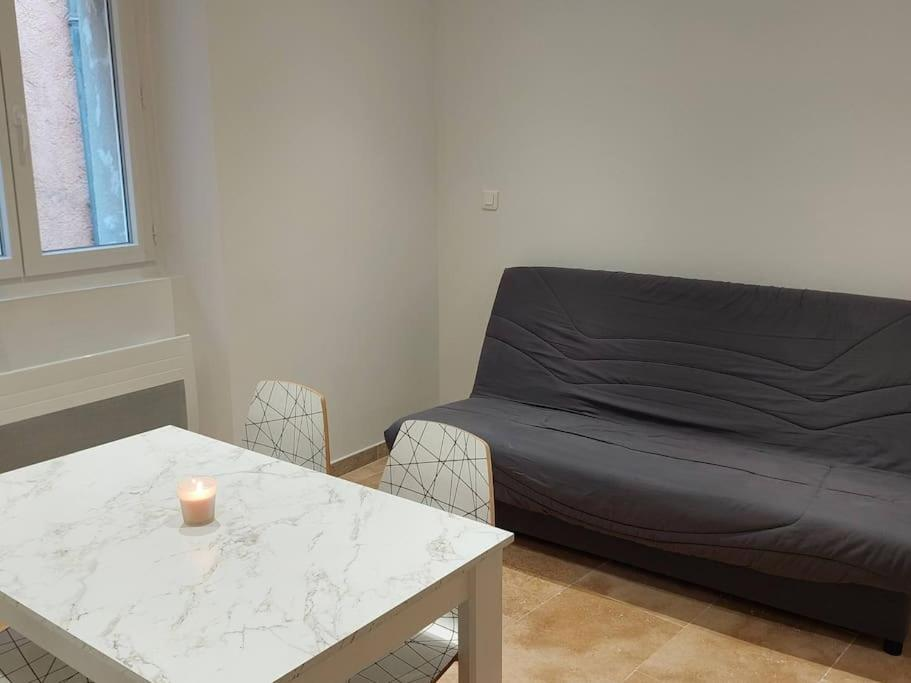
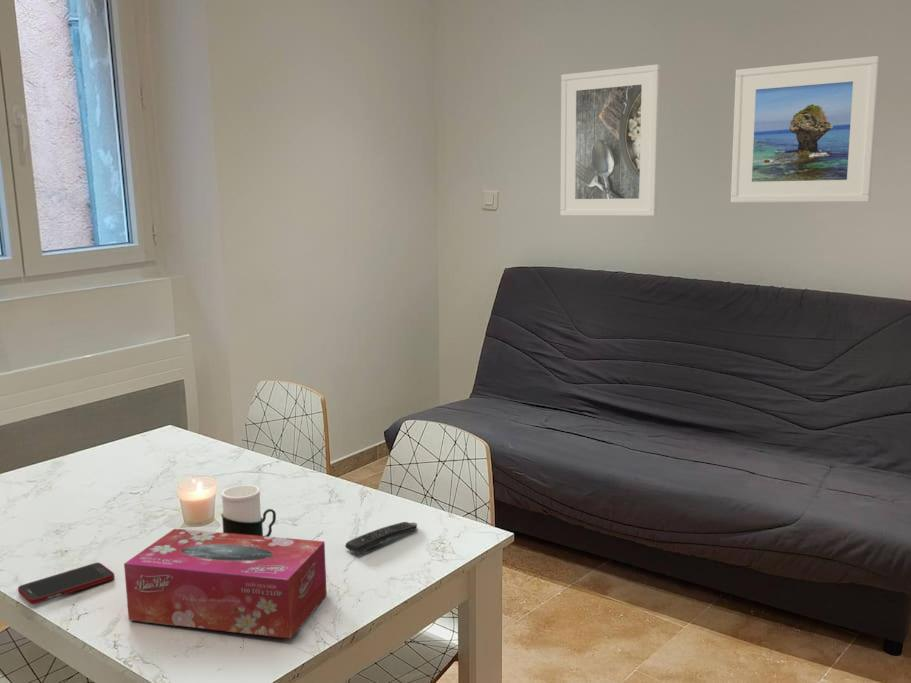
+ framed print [559,63,661,217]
+ cup [220,484,277,537]
+ cell phone [17,562,116,605]
+ remote control [344,521,418,555]
+ tissue box [123,528,328,640]
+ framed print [730,55,881,203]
